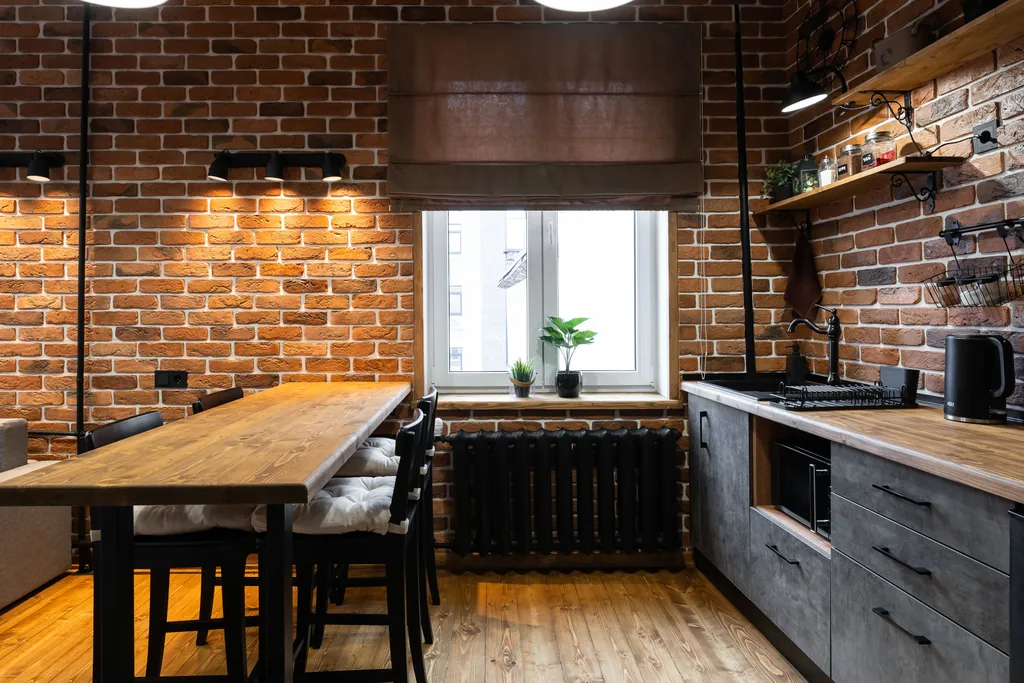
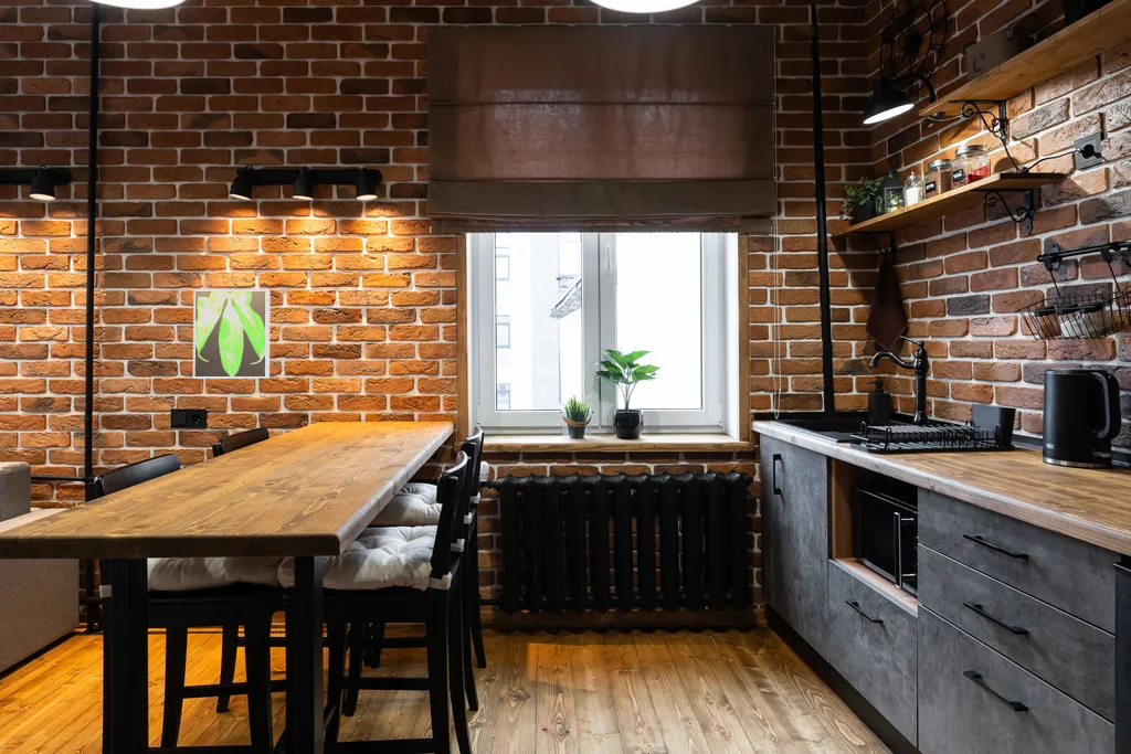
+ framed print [192,288,271,380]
